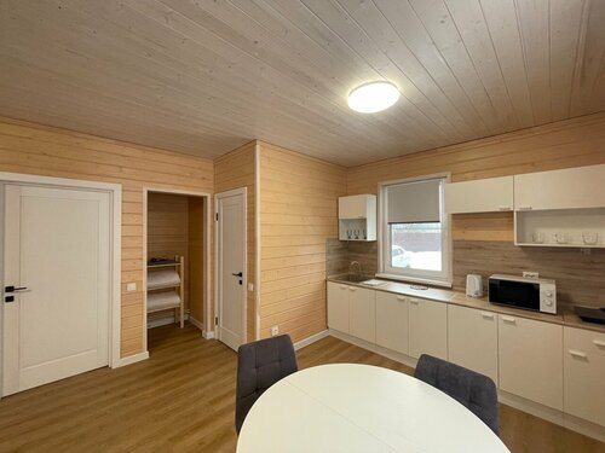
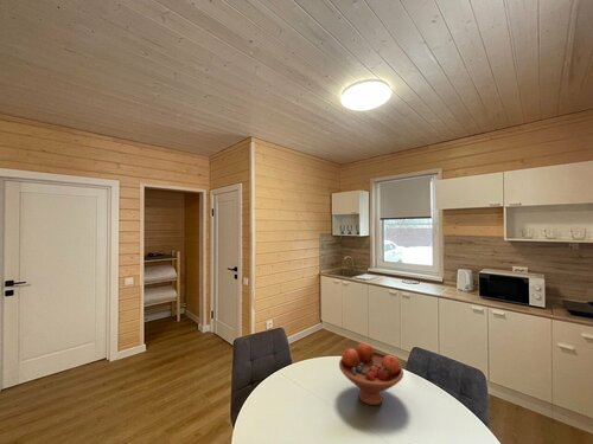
+ fruit bowl [338,342,404,406]
